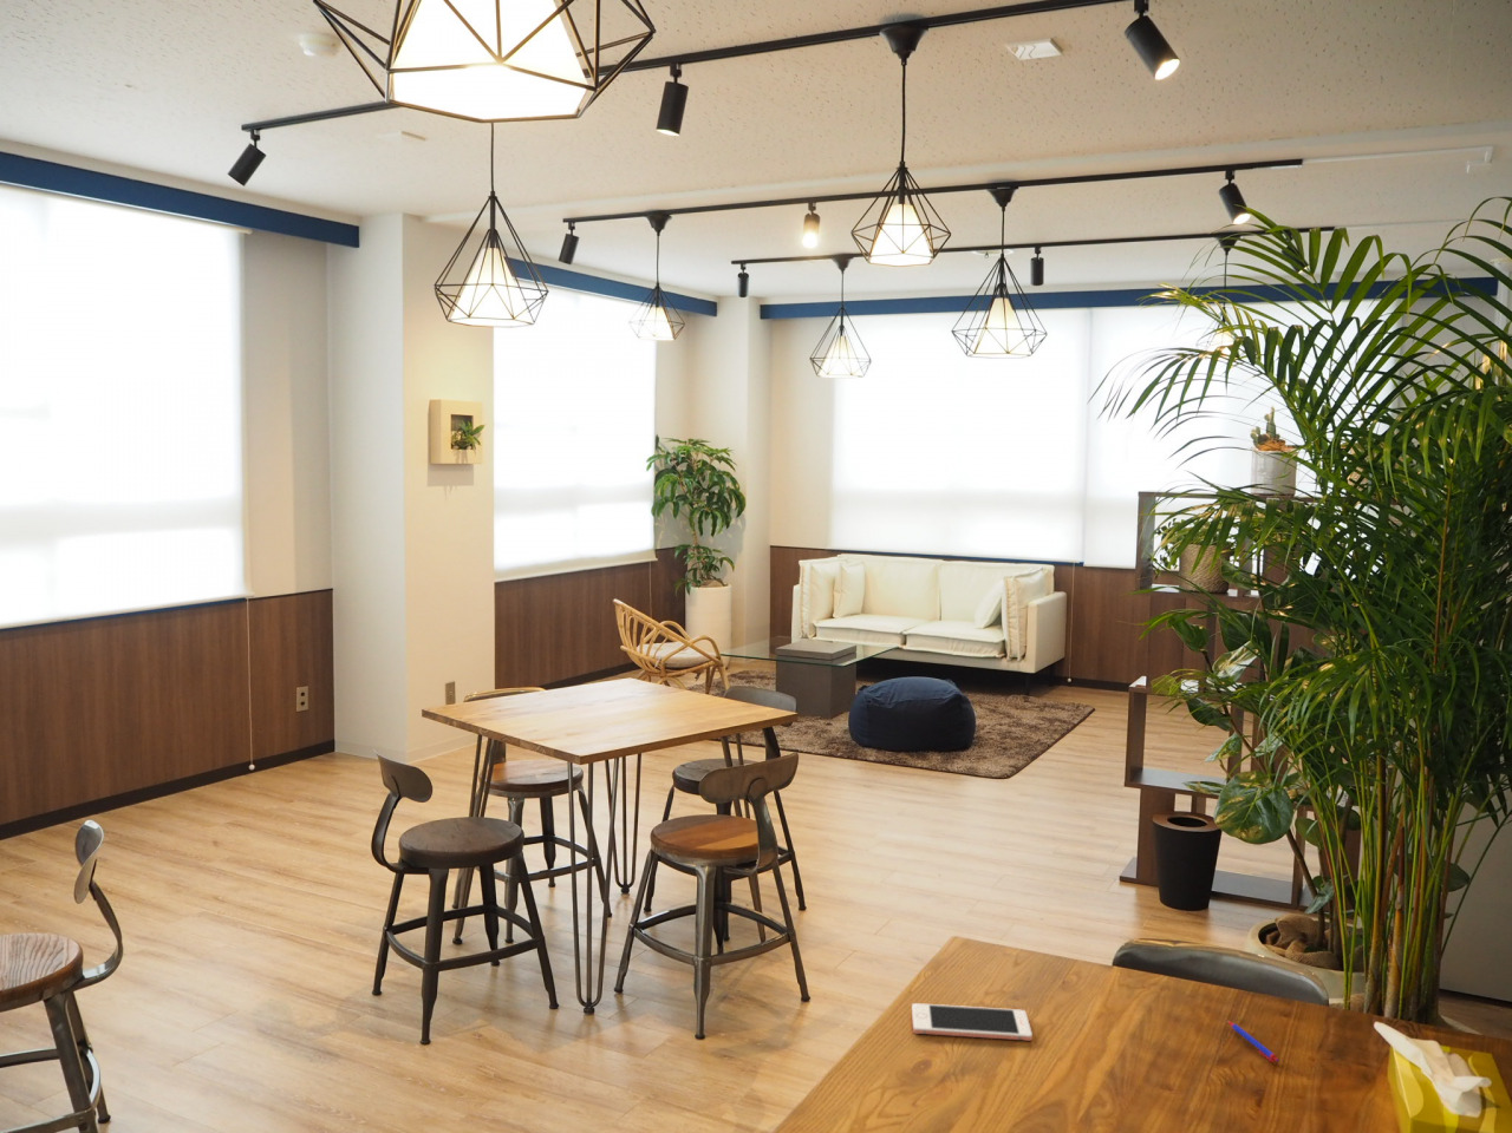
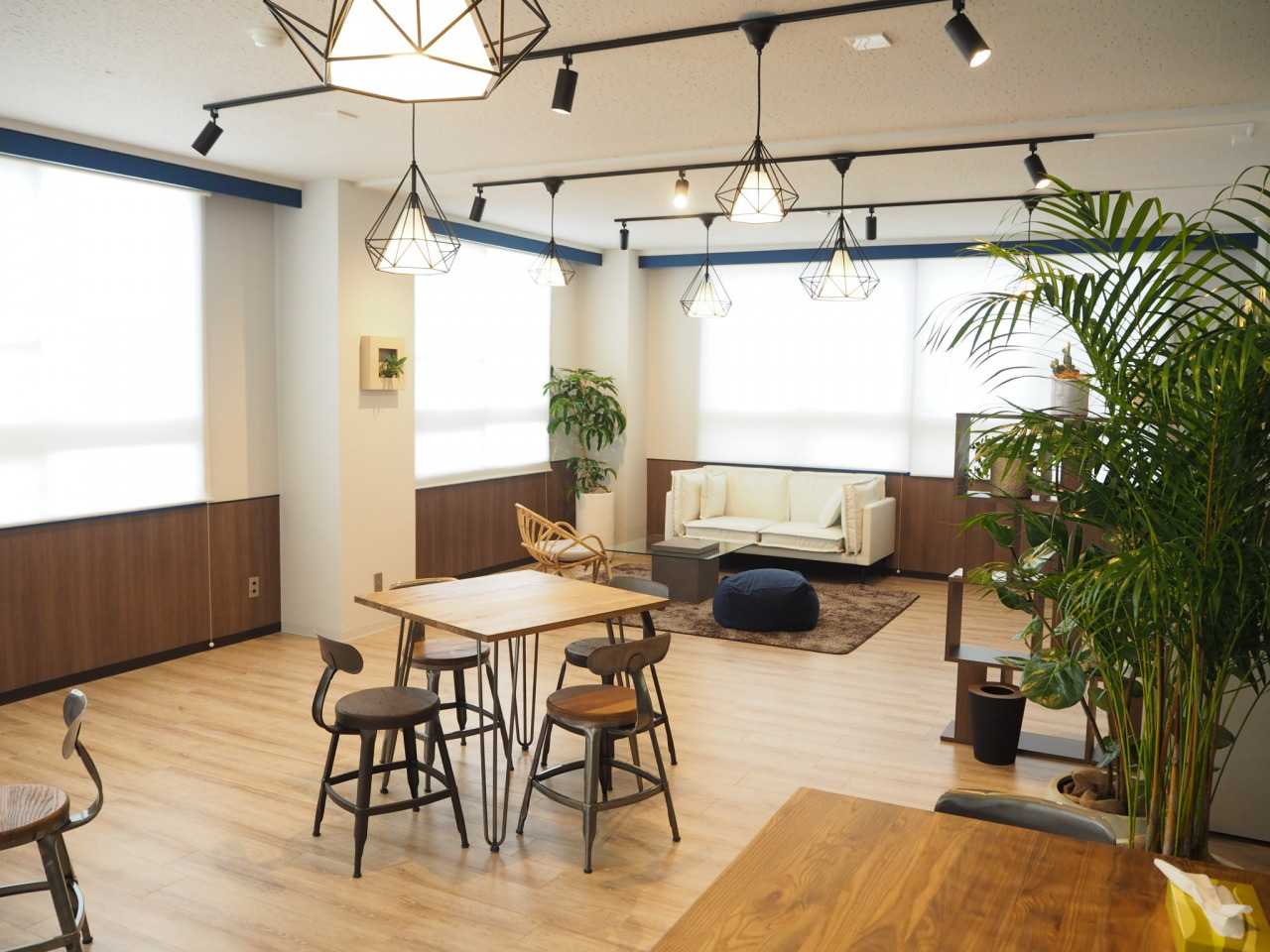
- pen [1226,1020,1281,1063]
- cell phone [911,1002,1033,1043]
